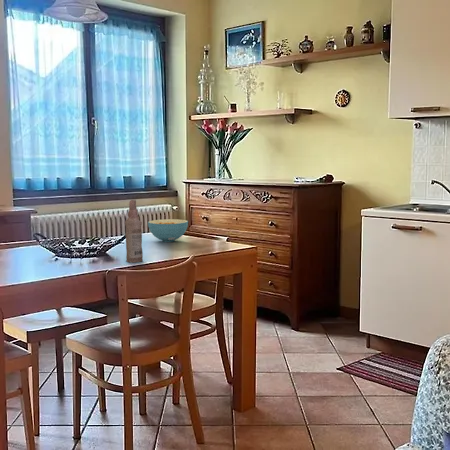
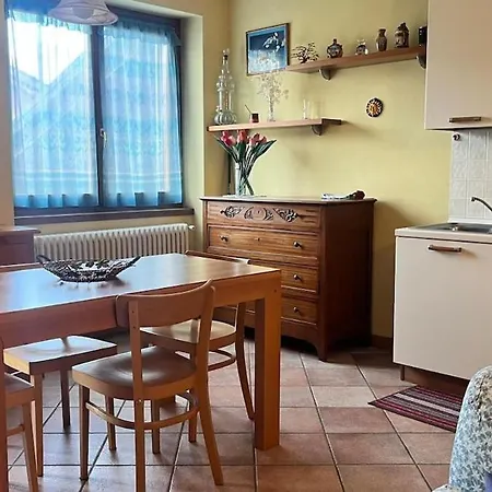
- cereal bowl [147,218,189,243]
- bottle [124,199,144,263]
